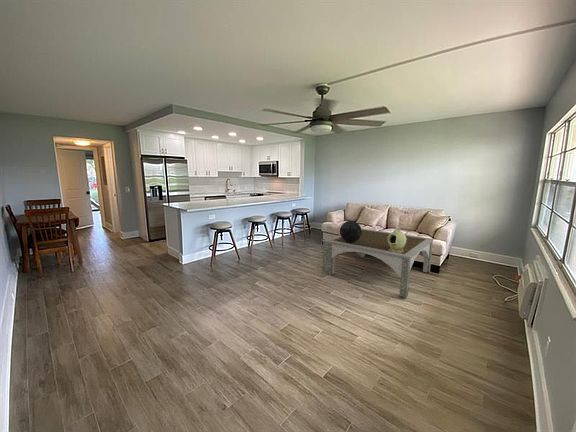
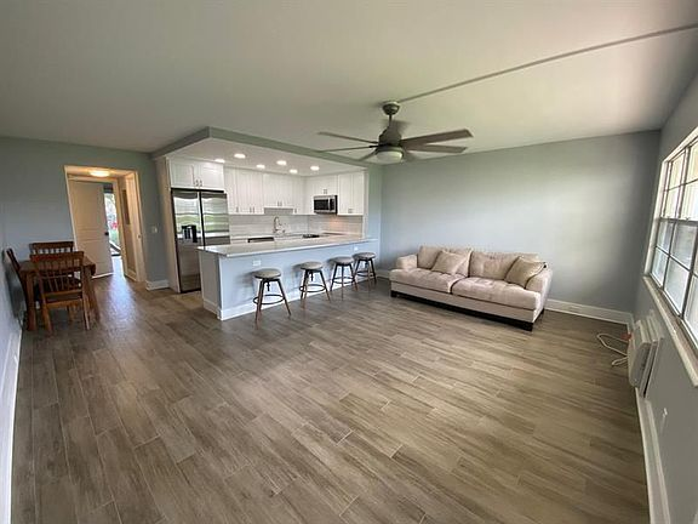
- decorative sphere [339,220,362,242]
- vessel [387,226,406,252]
- coffee table [321,228,435,299]
